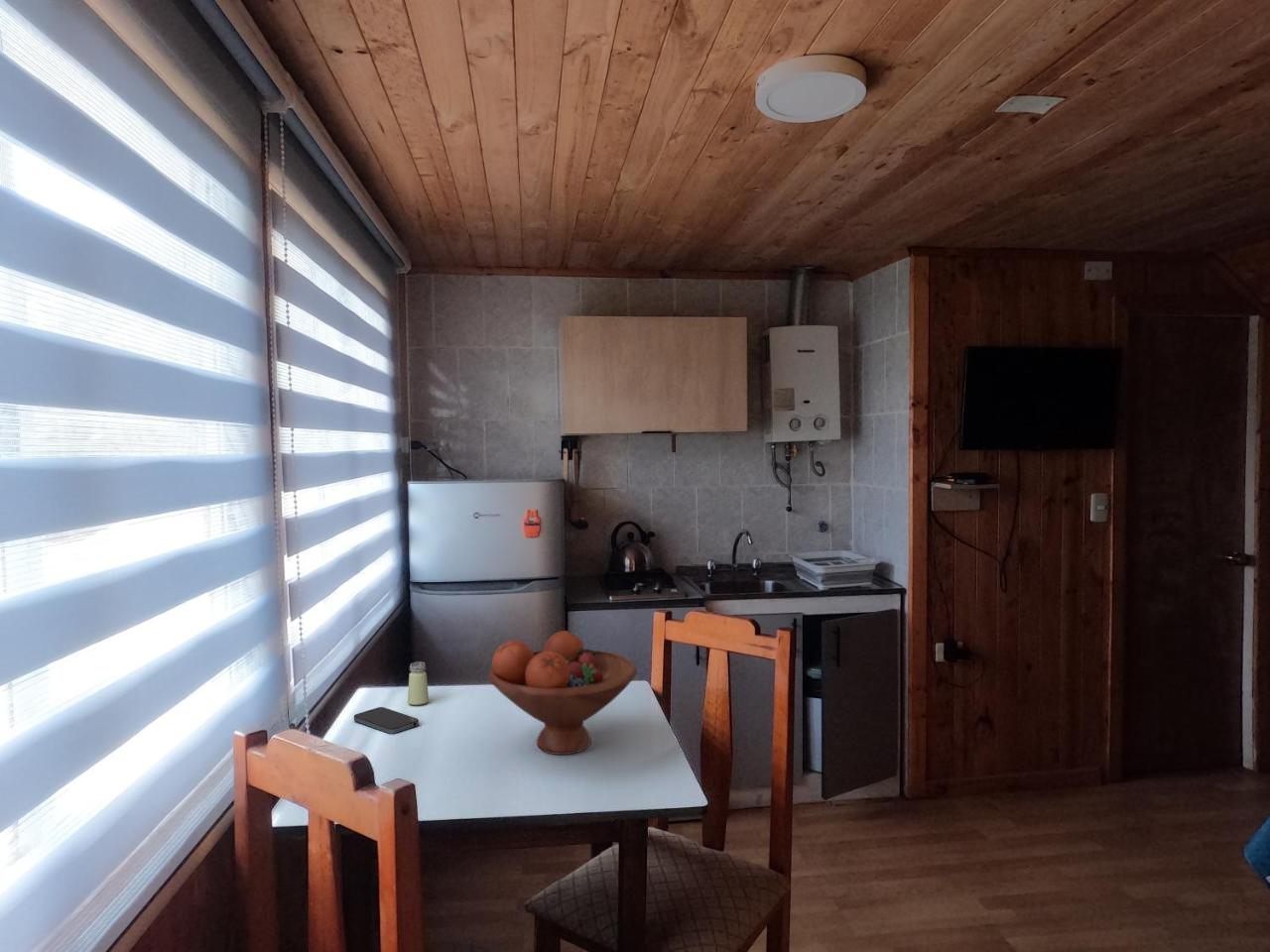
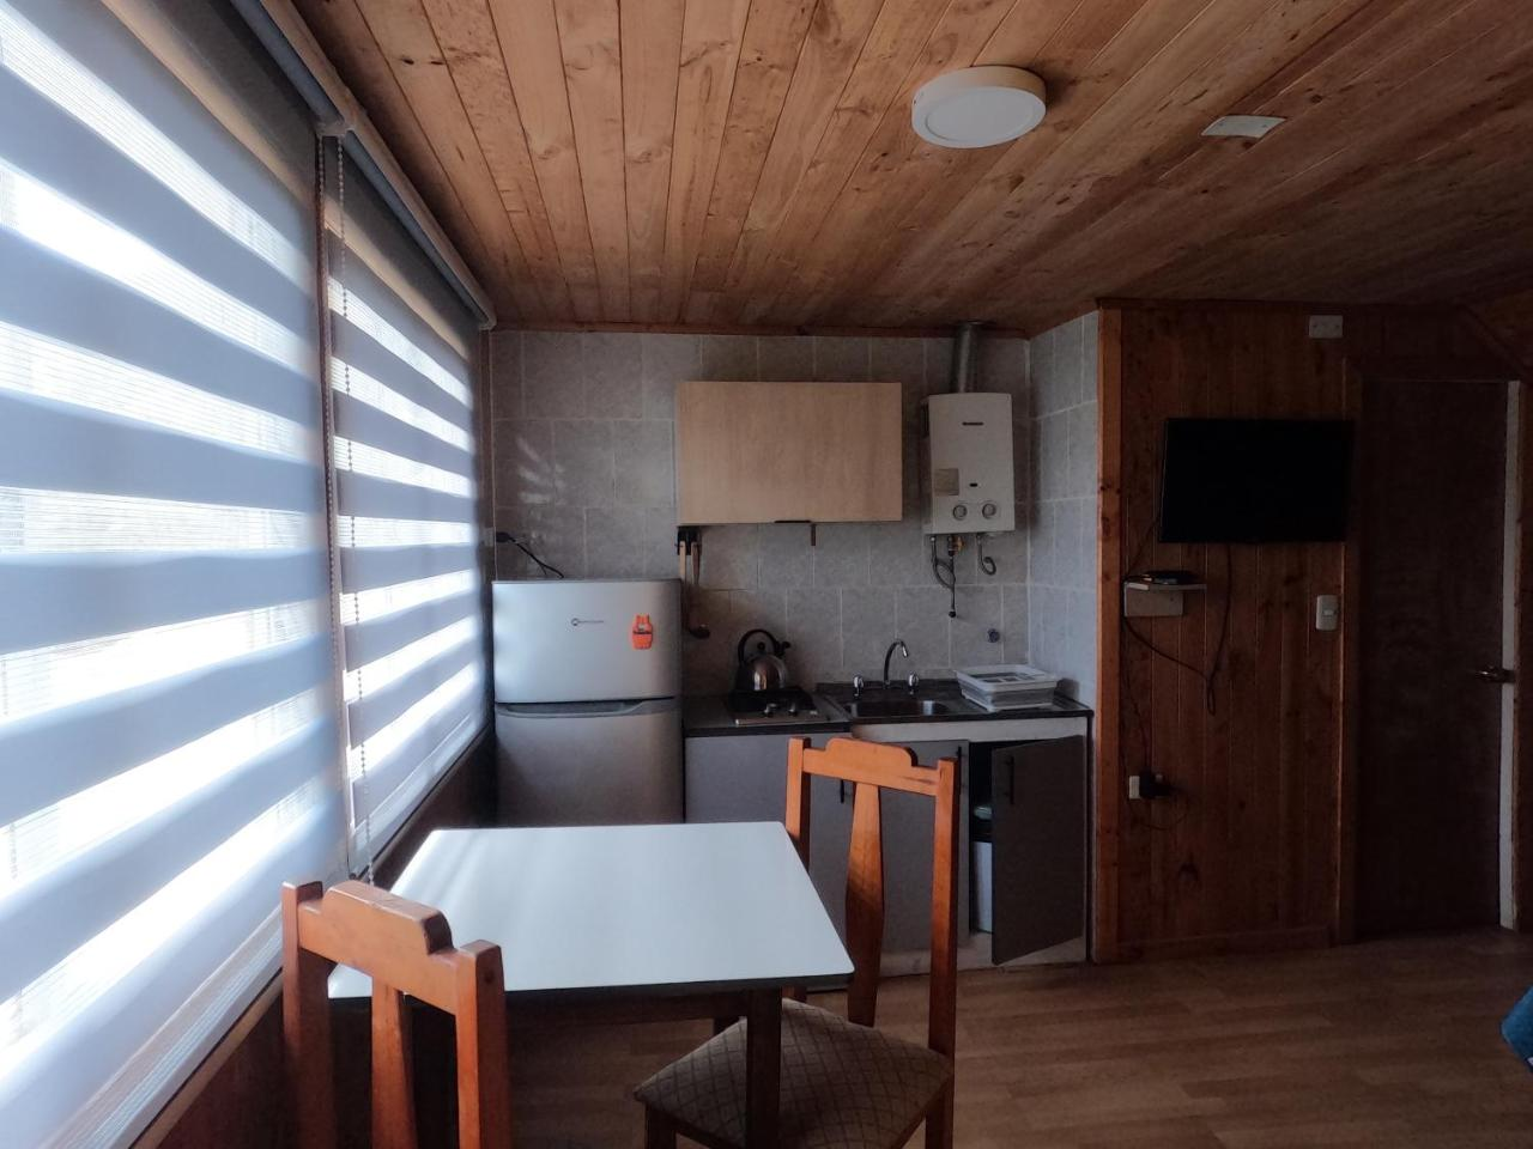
- saltshaker [407,660,430,706]
- smartphone [353,706,420,735]
- fruit bowl [487,630,638,756]
